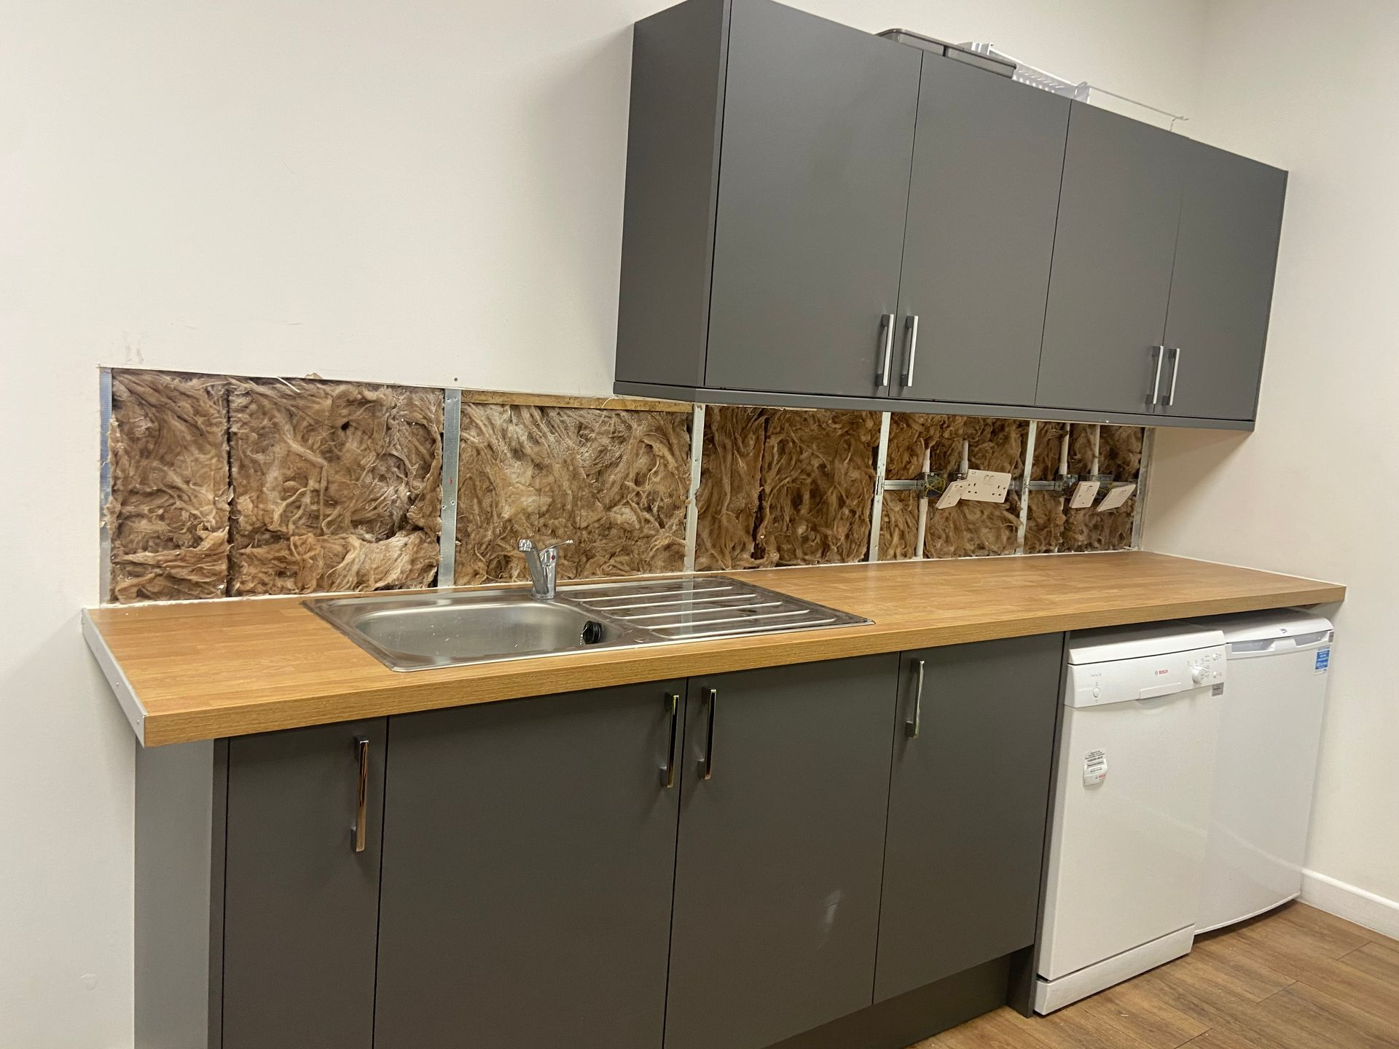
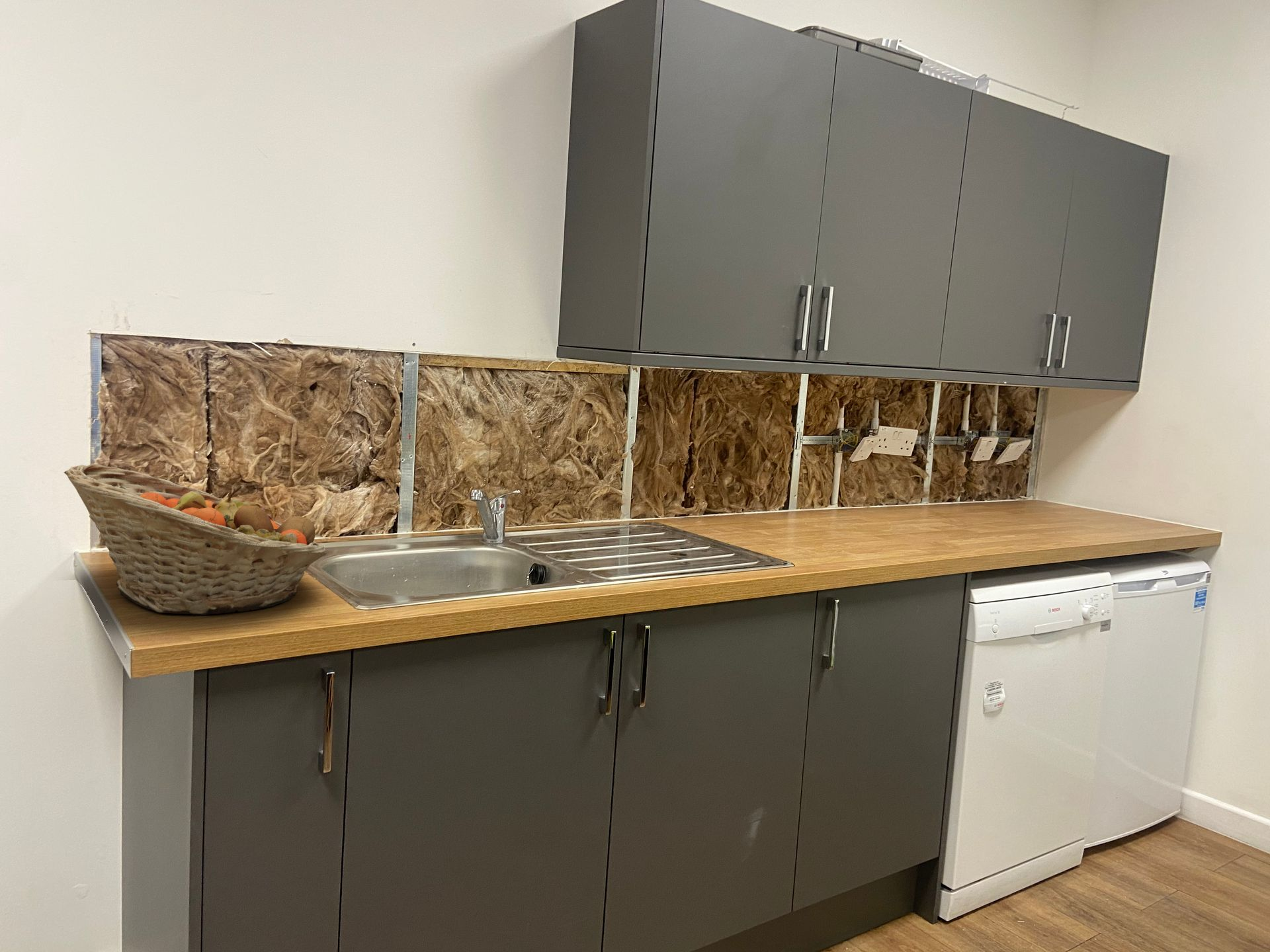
+ fruit basket [64,463,327,615]
